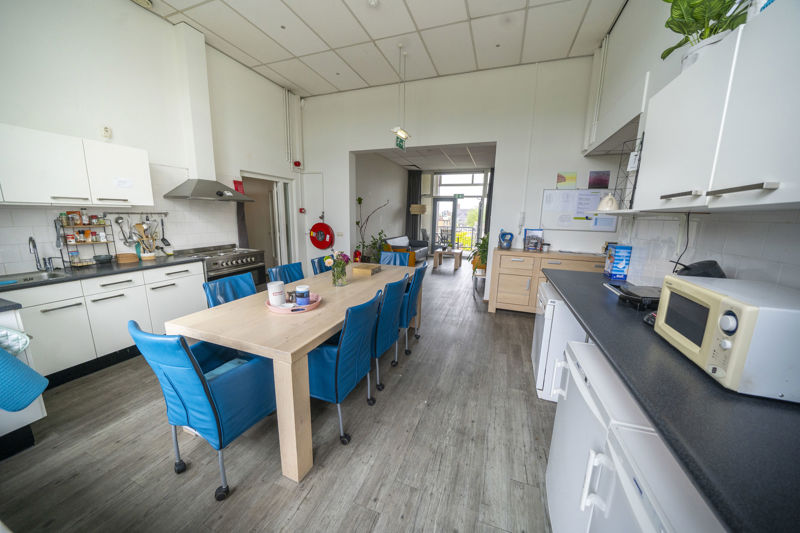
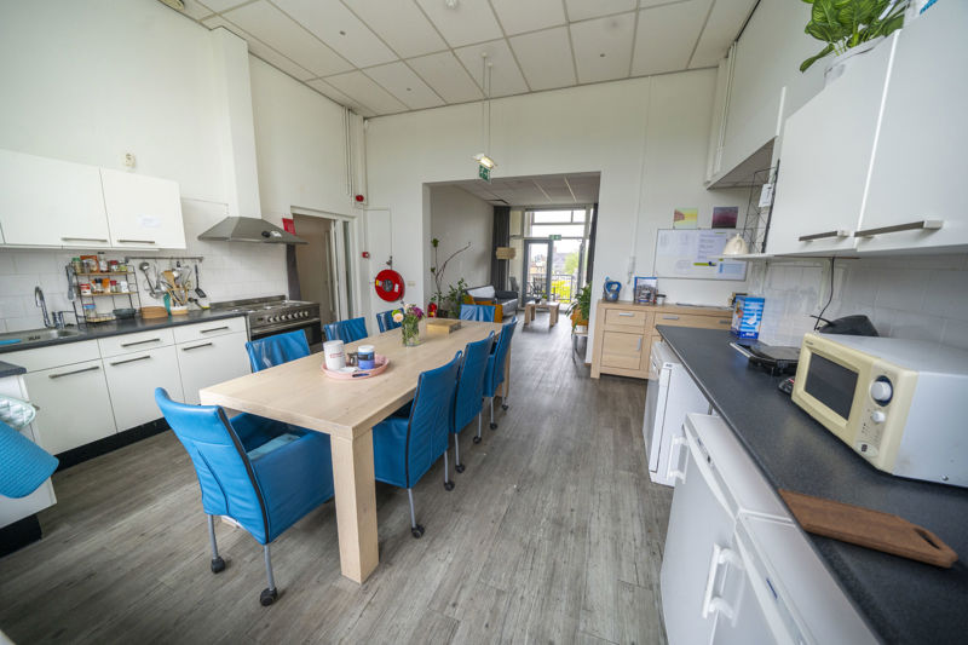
+ cutting board [777,488,960,569]
